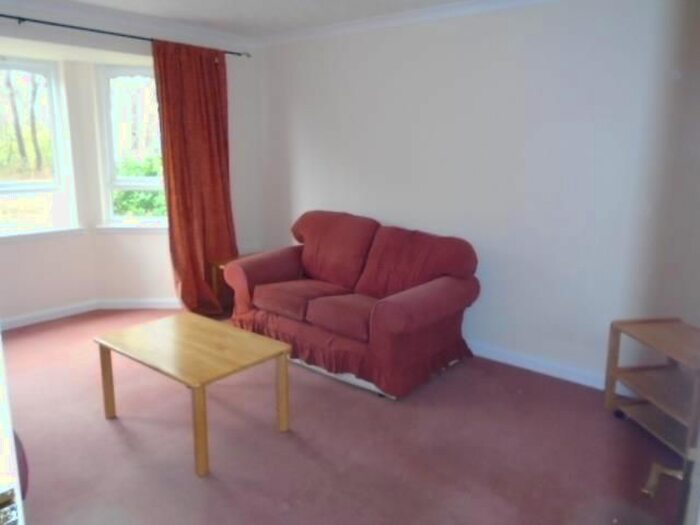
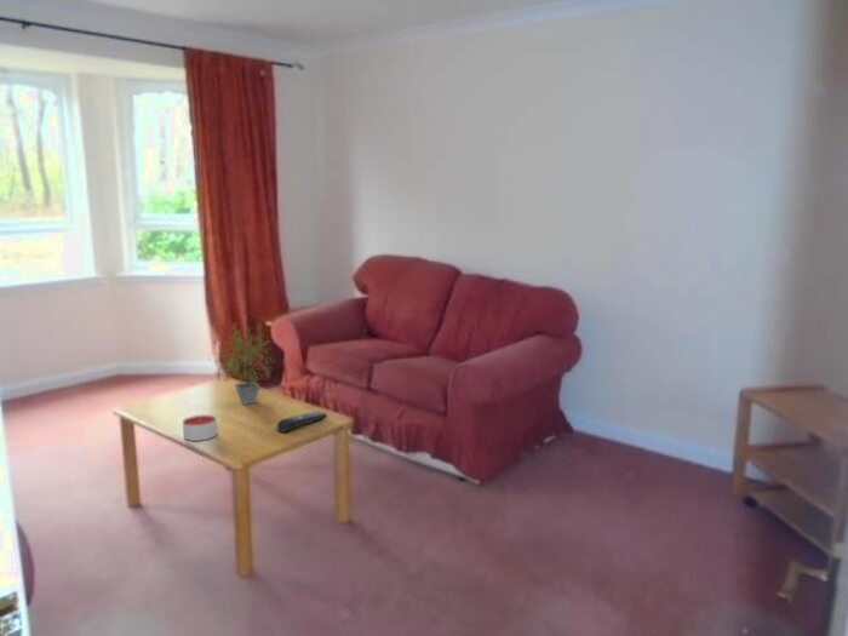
+ potted plant [208,322,277,406]
+ candle [182,413,218,442]
+ remote control [275,411,328,434]
